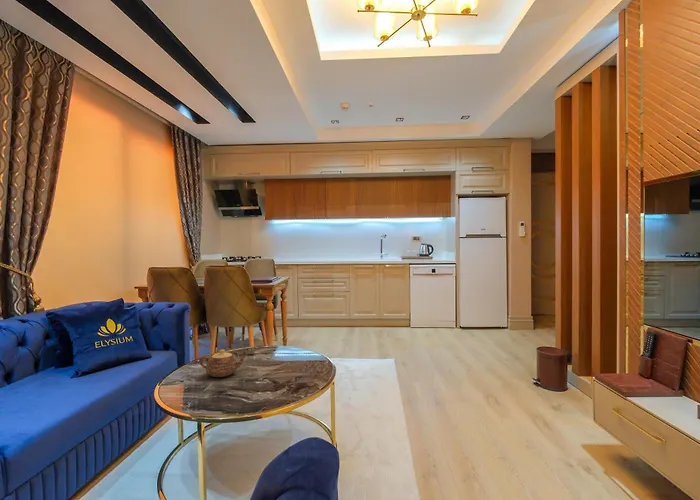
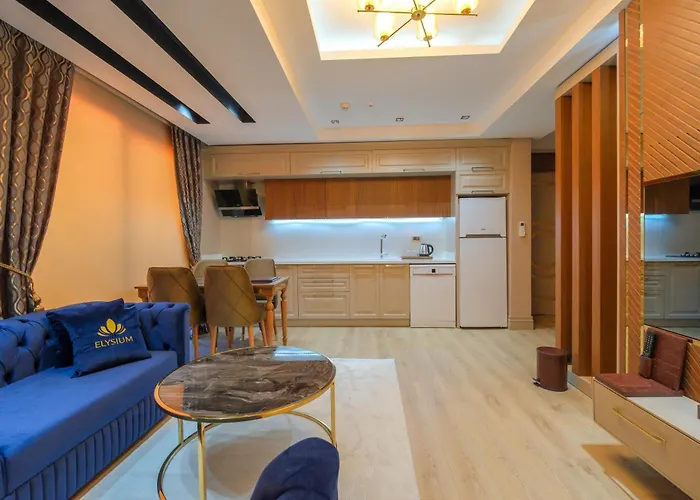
- teapot [198,349,248,378]
